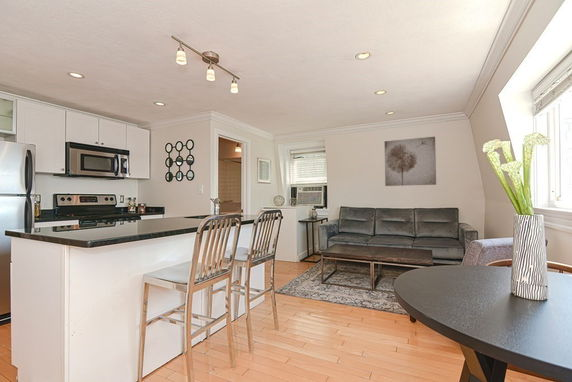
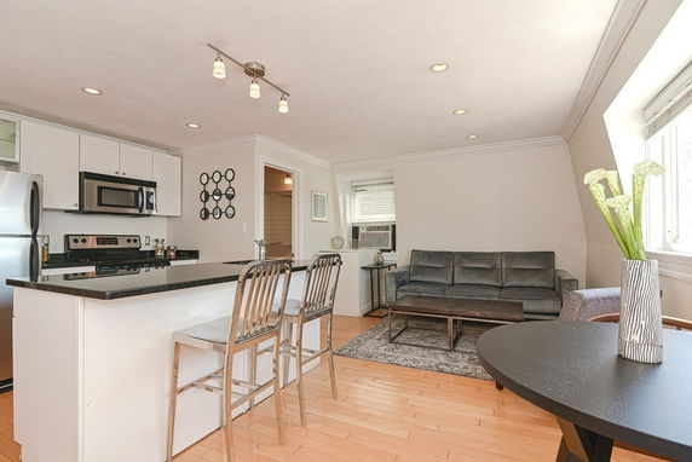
- wall art [383,136,437,187]
